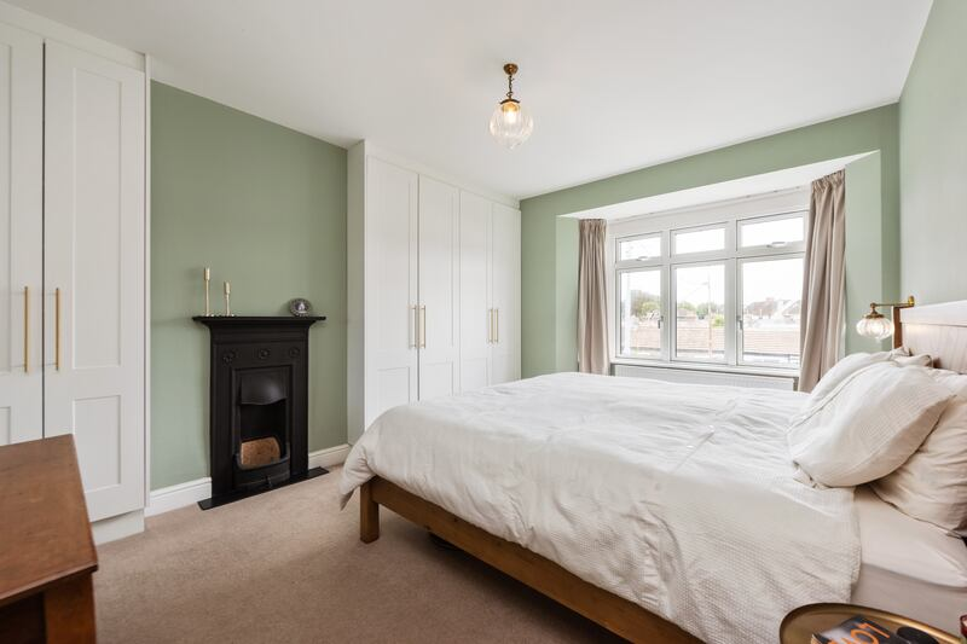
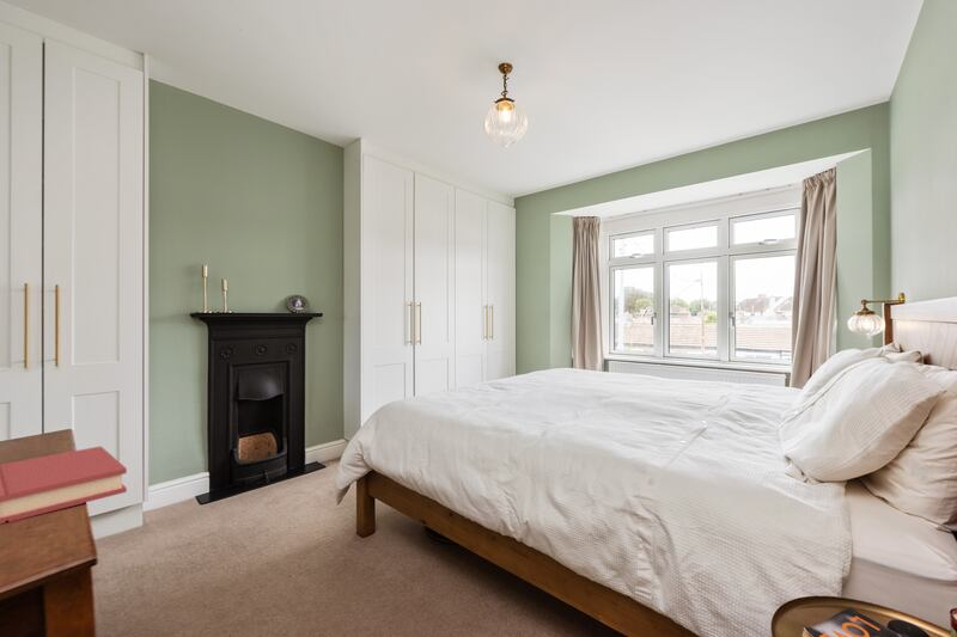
+ hardback book [0,445,128,525]
